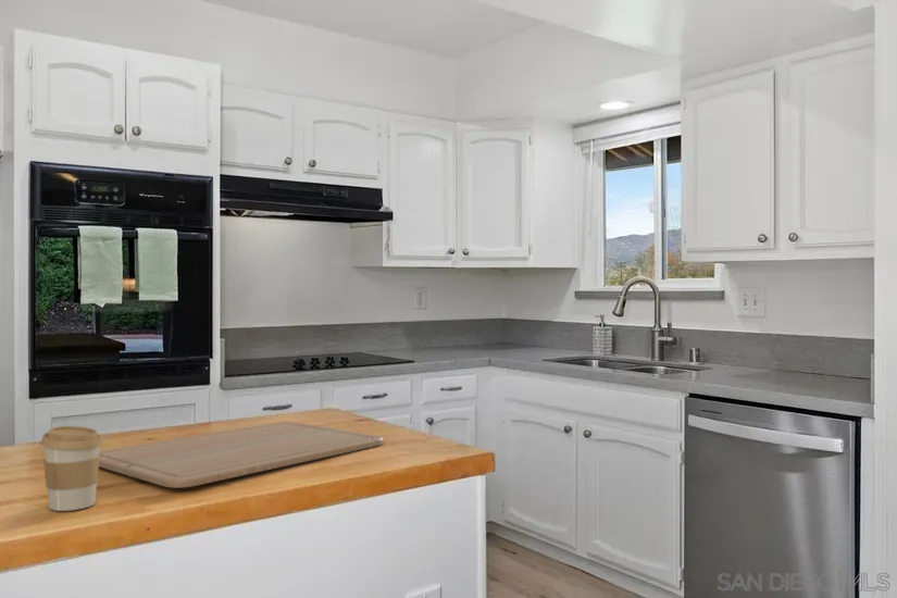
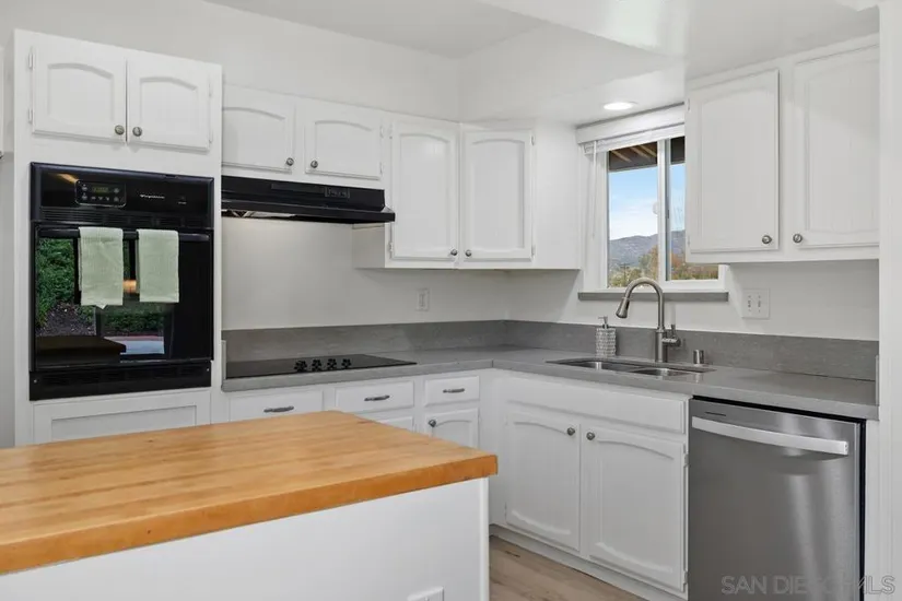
- coffee cup [40,425,104,512]
- chopping board [99,421,385,489]
